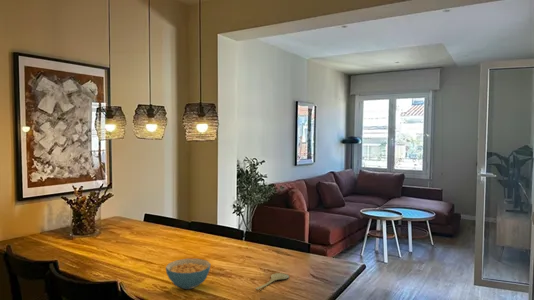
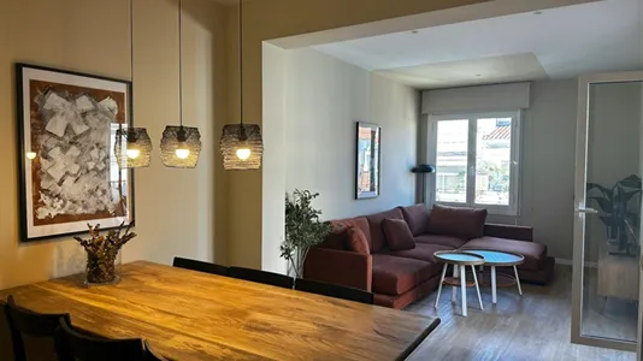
- cereal bowl [165,258,211,290]
- spoon [255,272,290,291]
